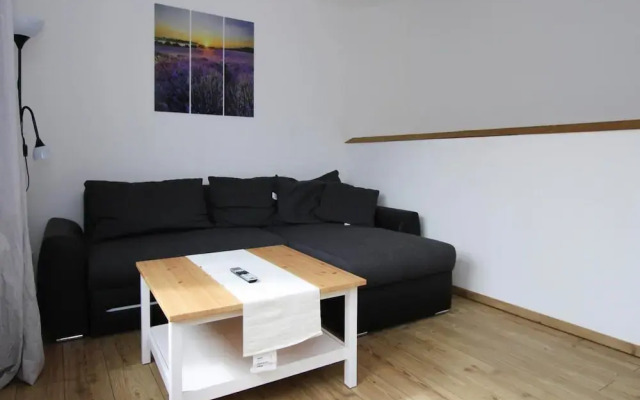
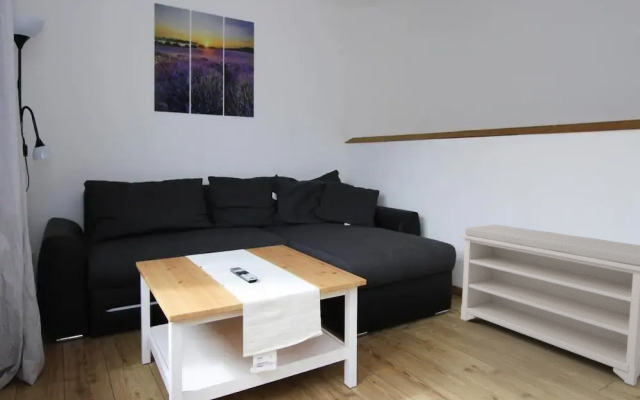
+ bench [459,224,640,387]
